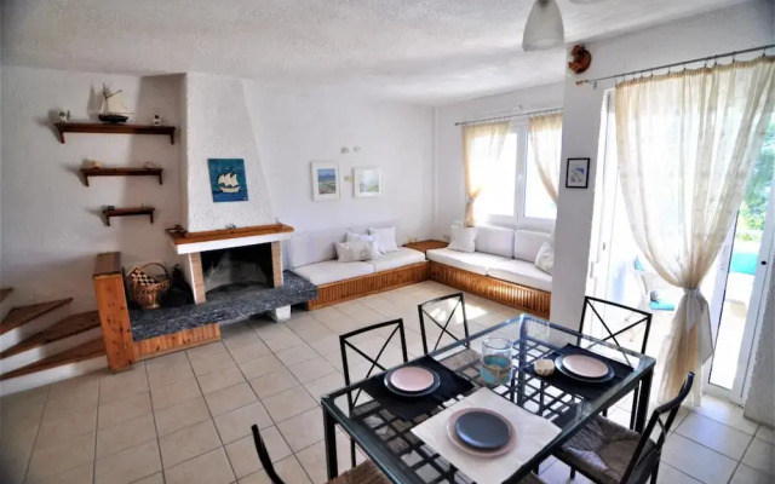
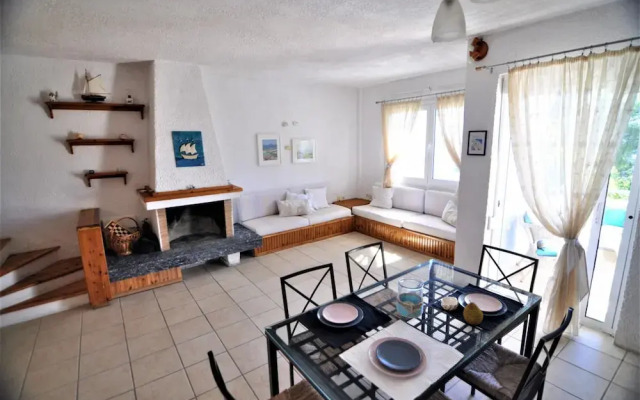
+ fruit [462,299,484,326]
